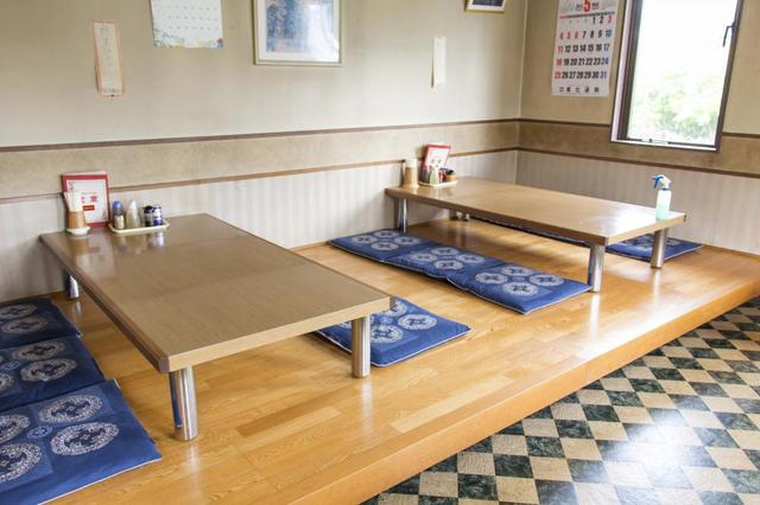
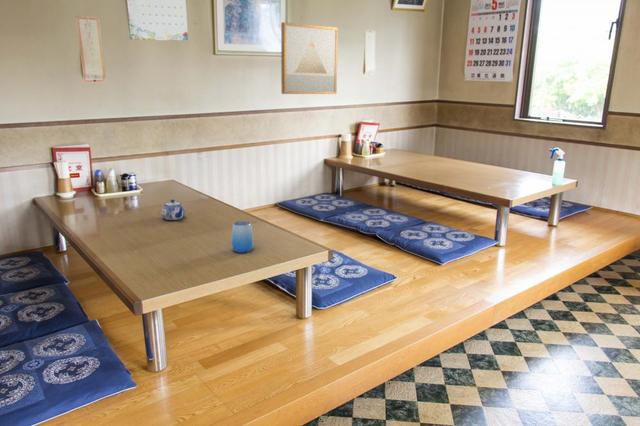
+ cup [230,220,254,254]
+ teapot [160,199,186,221]
+ wall art [280,21,339,95]
